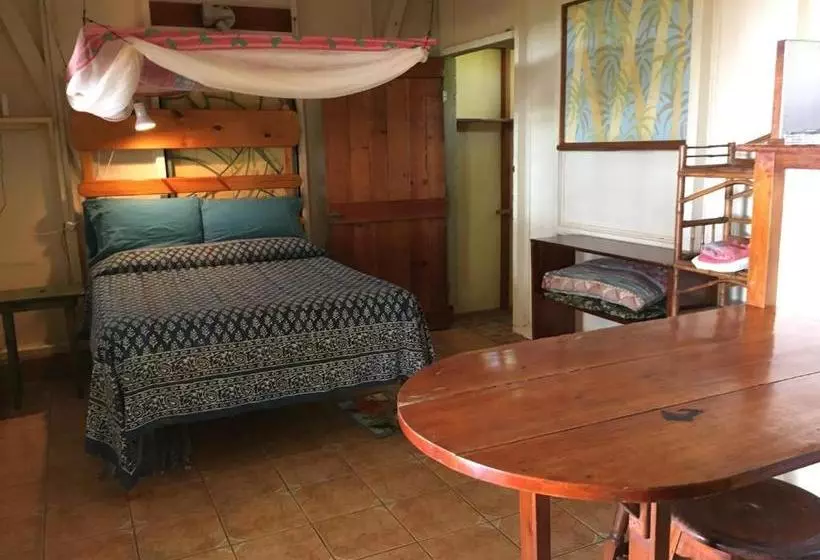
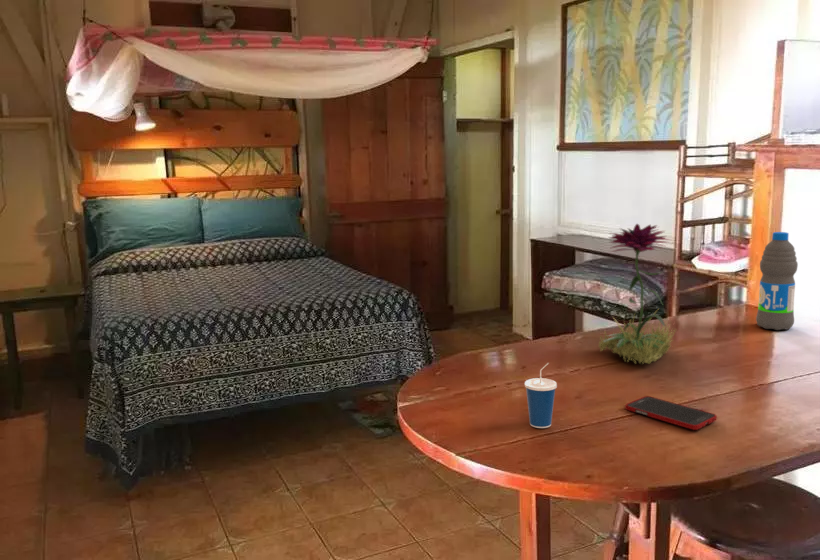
+ water bottle [755,231,799,331]
+ flower [598,223,677,365]
+ cell phone [624,395,718,431]
+ cup [524,362,558,429]
